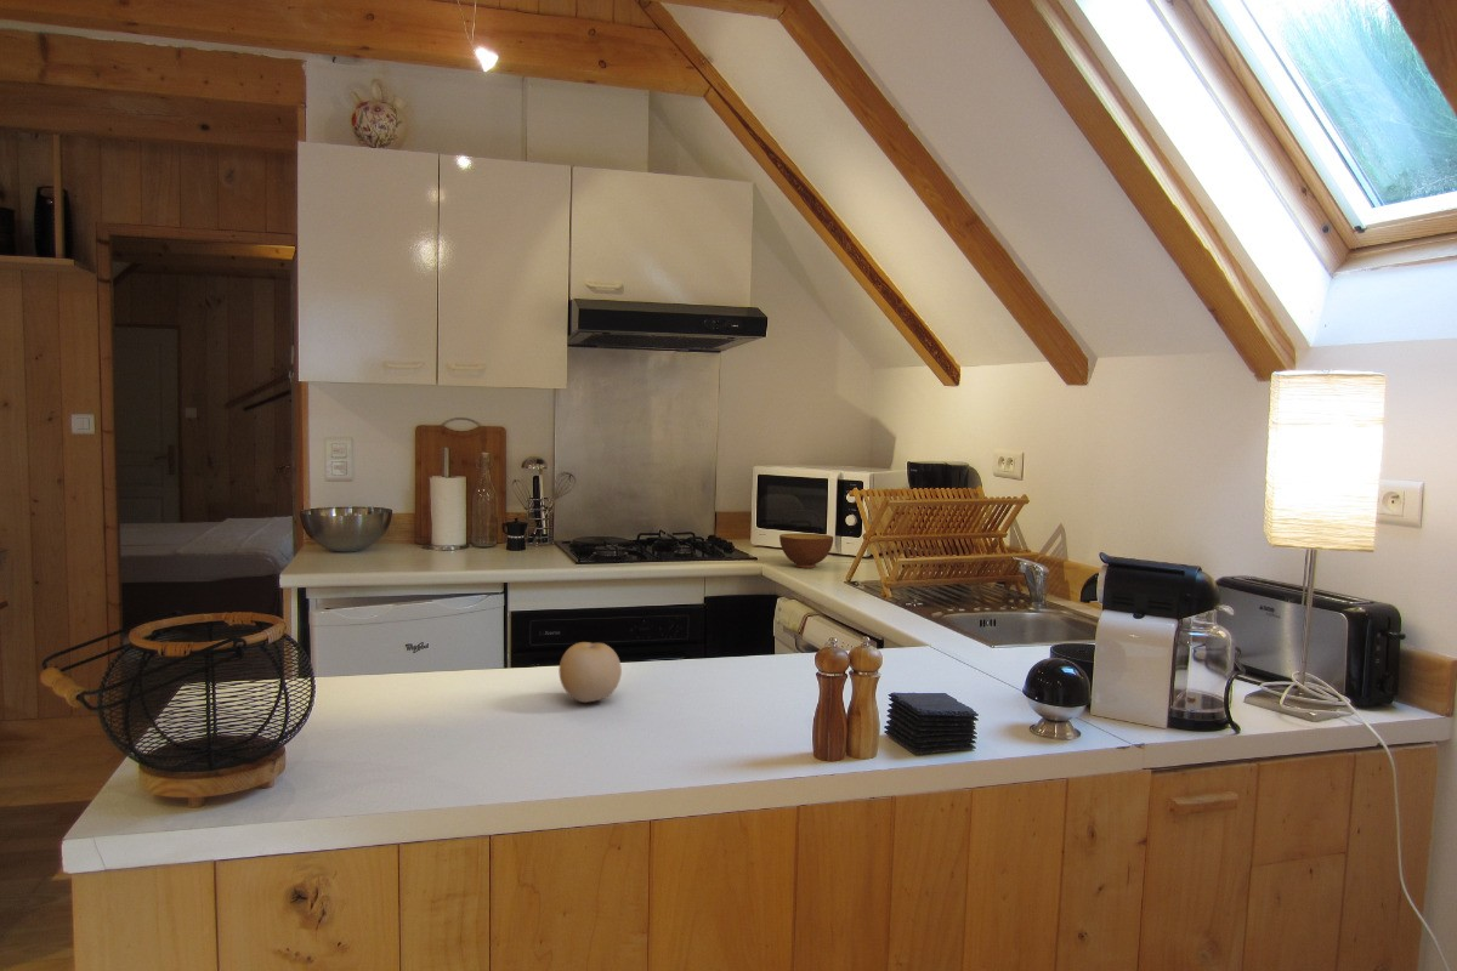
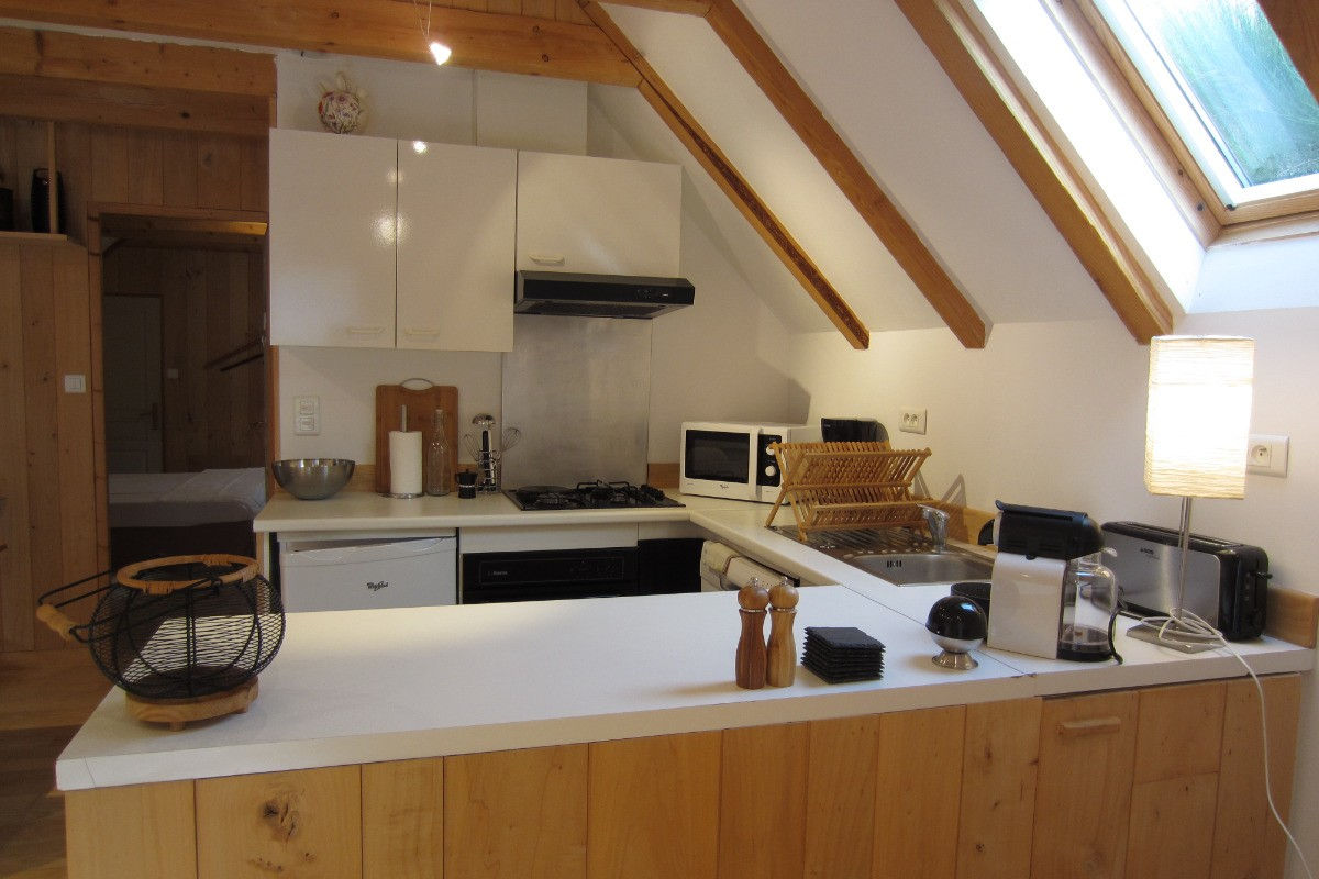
- bowl [778,533,834,569]
- fruit [557,641,623,704]
